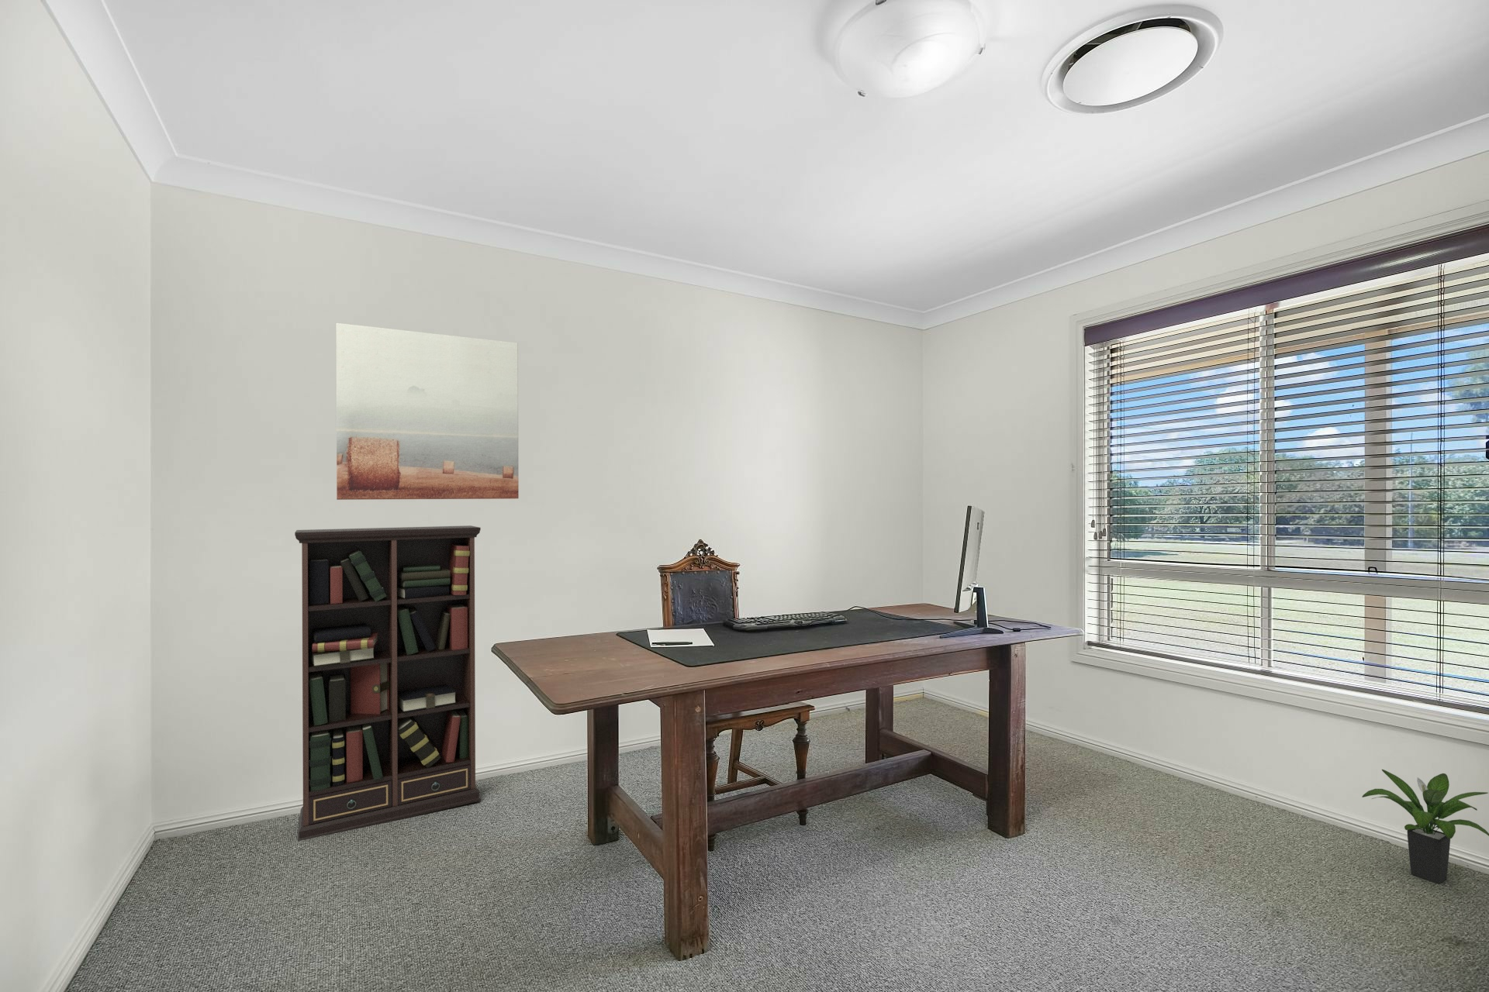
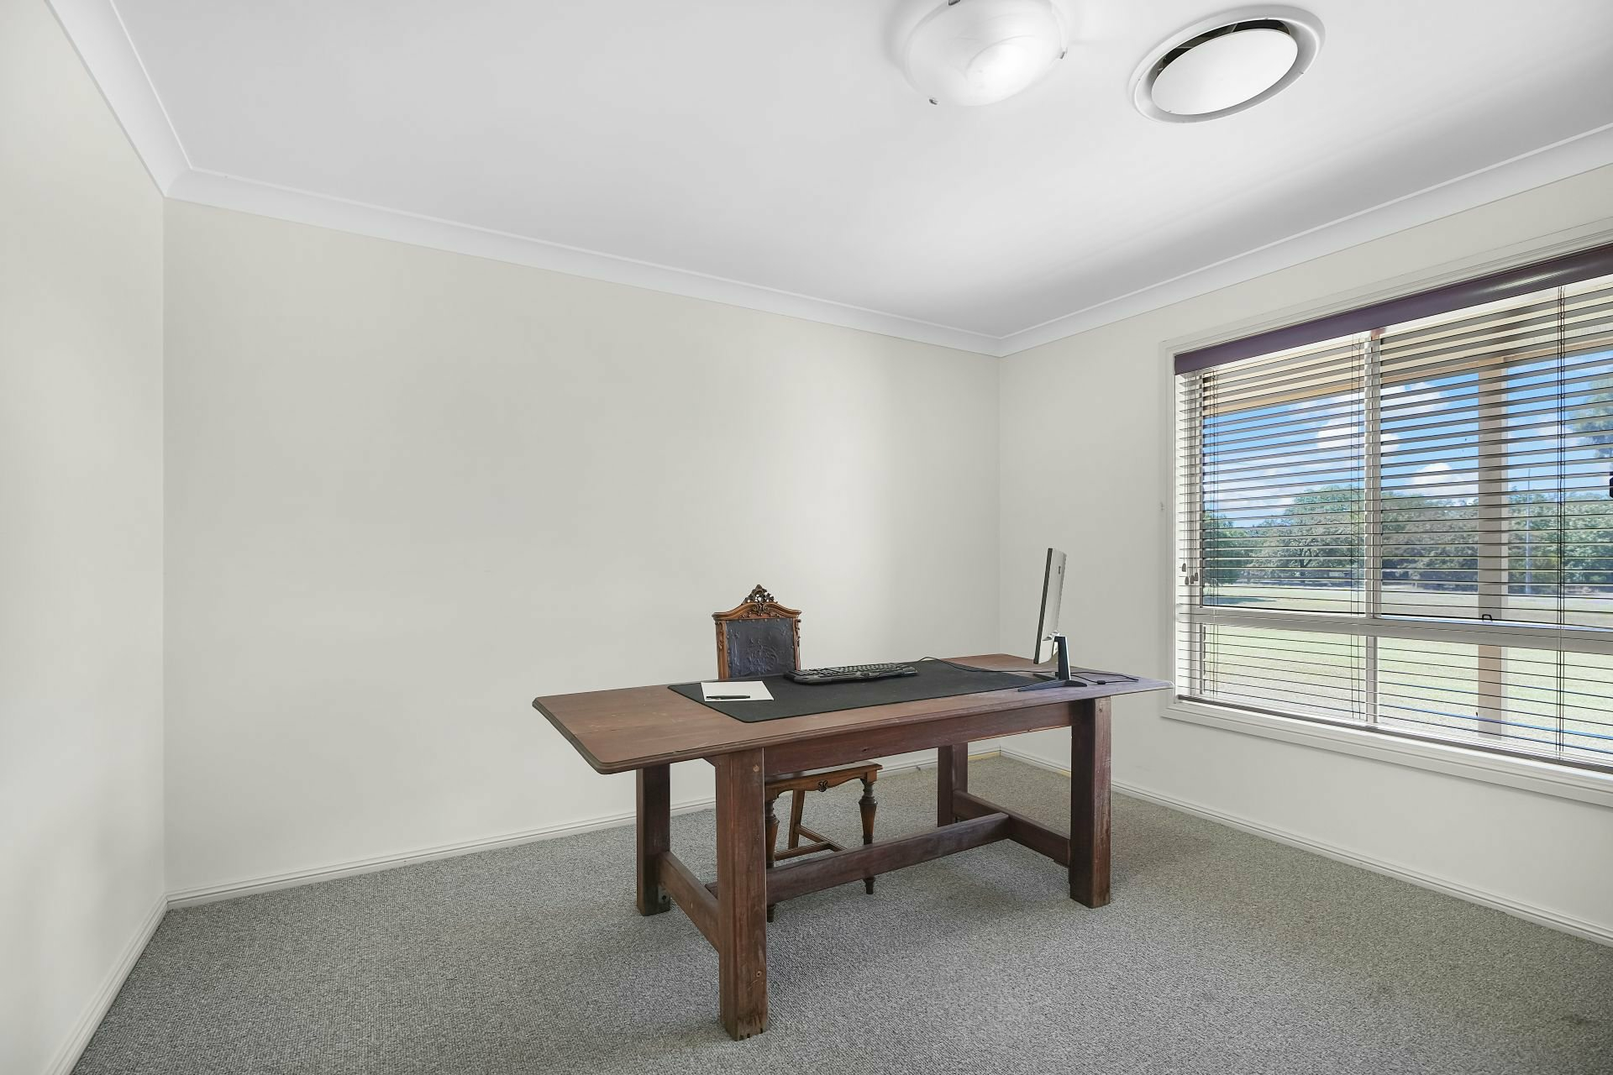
- potted plant [1362,768,1489,885]
- wall art [335,322,520,500]
- bookcase [294,525,482,841]
